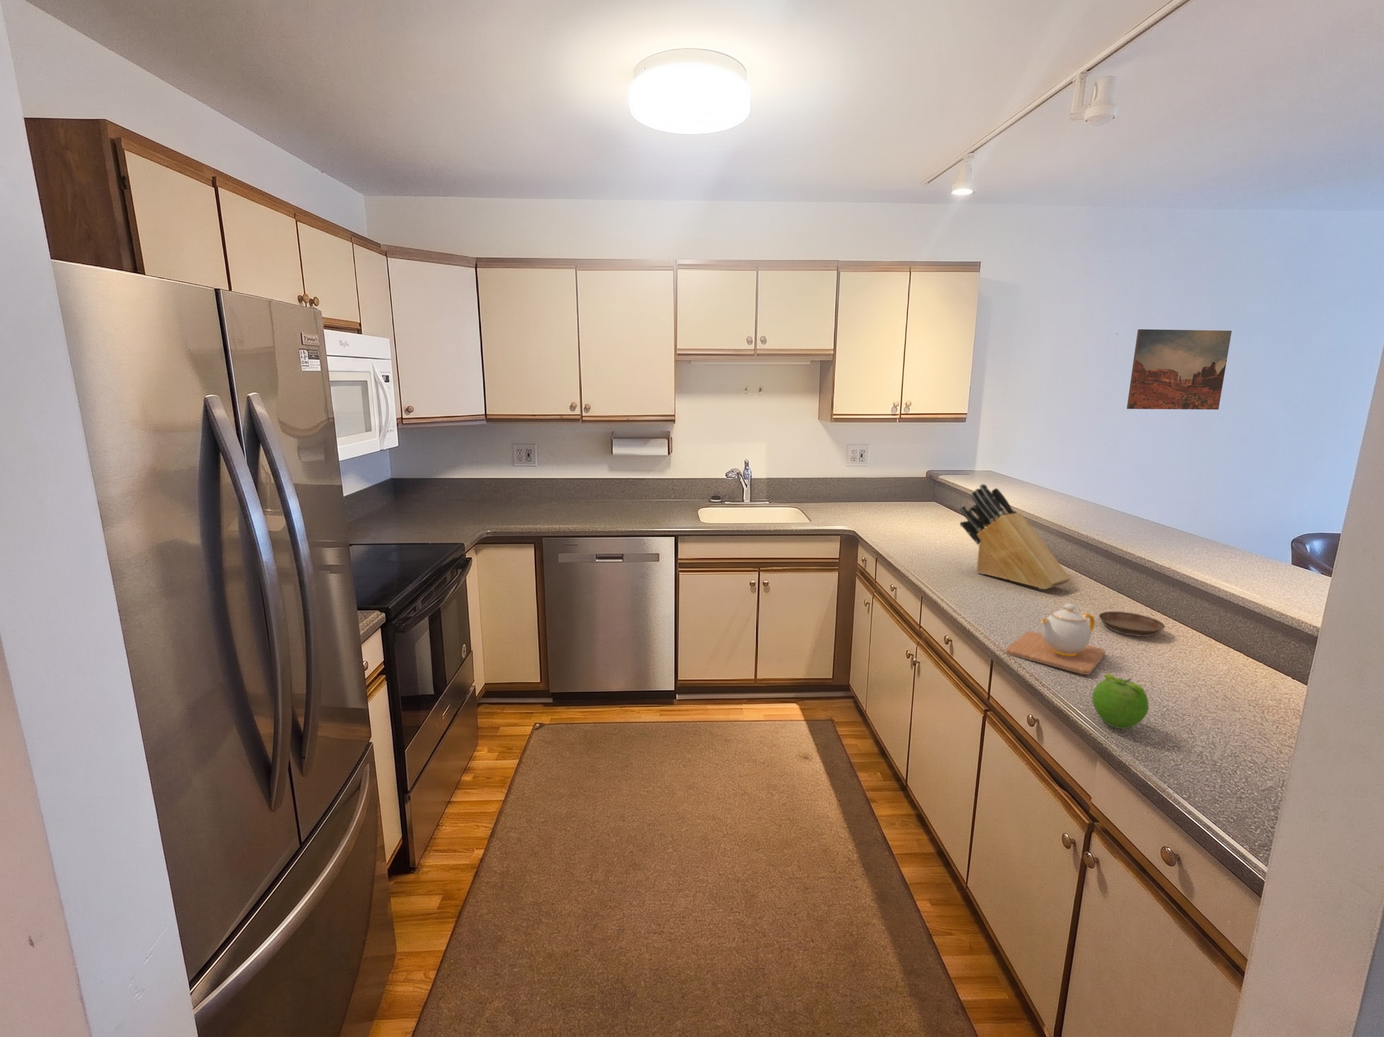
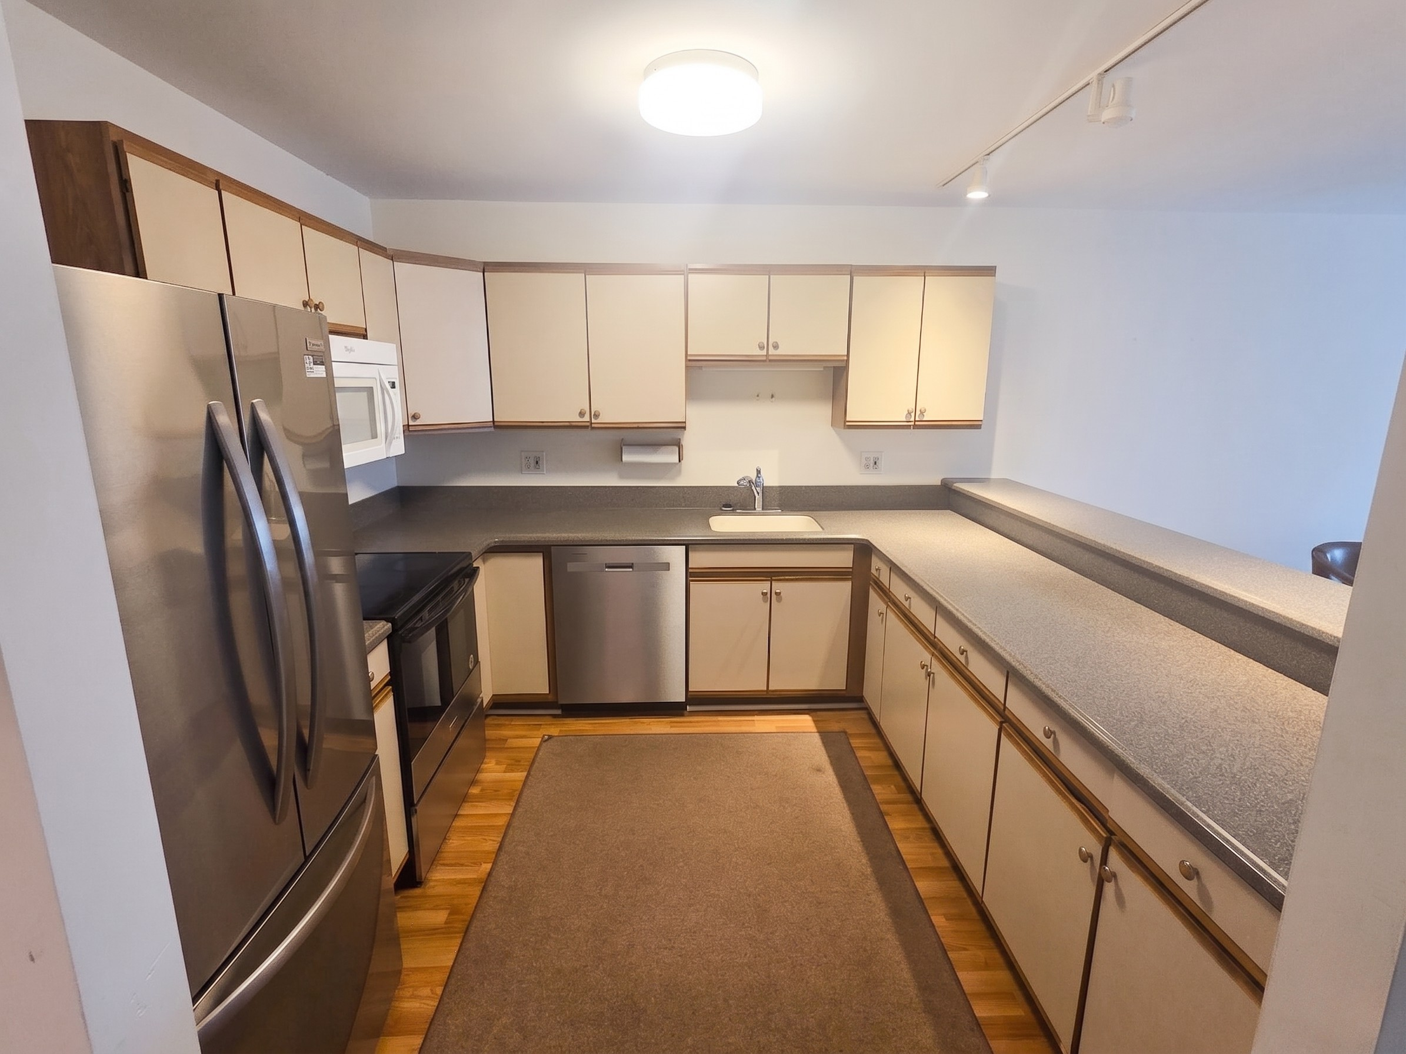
- knife block [959,484,1071,589]
- saucer [1097,611,1166,637]
- fruit [1092,673,1150,730]
- wall art [1127,329,1233,411]
- teapot [1006,603,1106,675]
